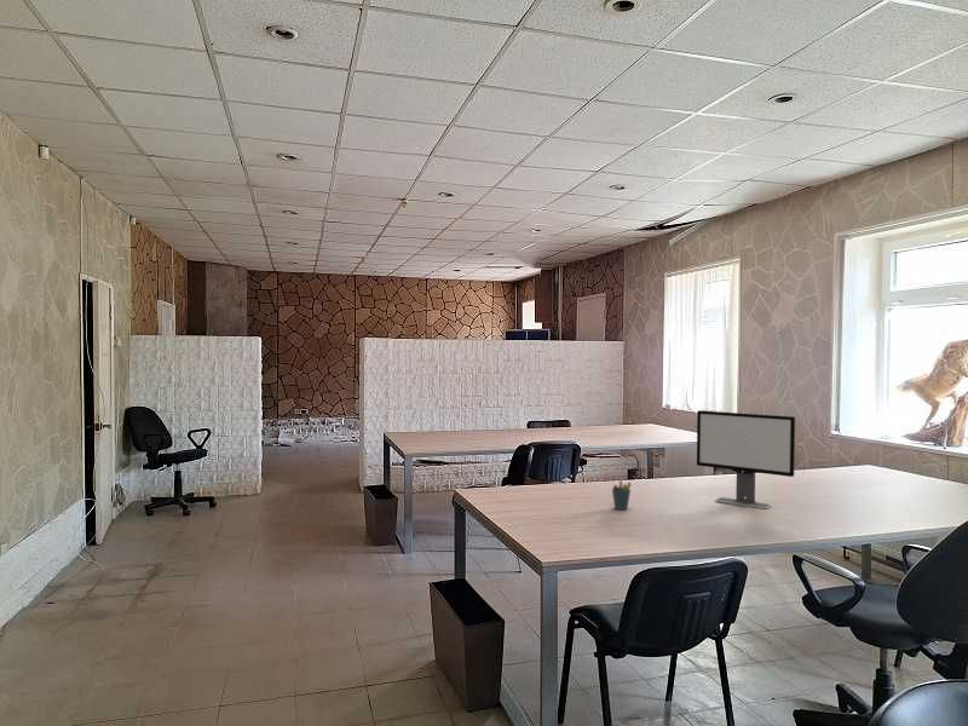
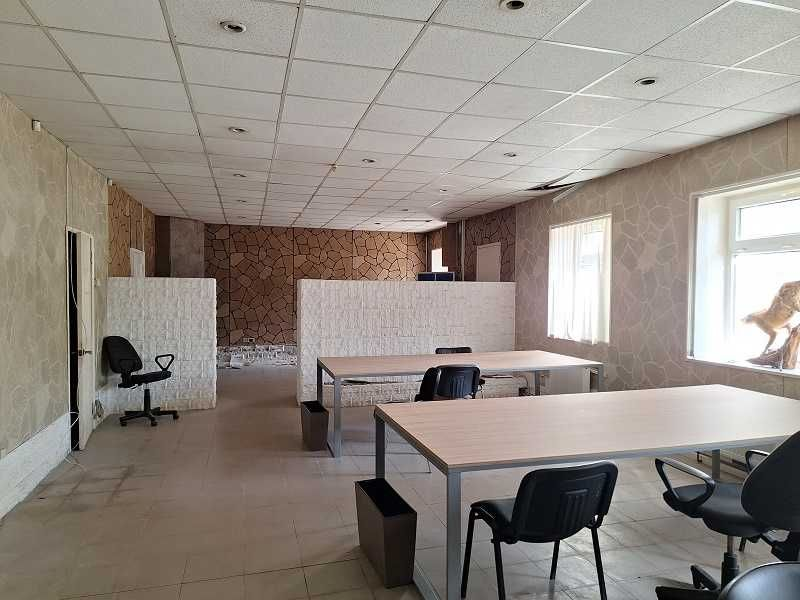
- computer monitor [696,409,796,509]
- pen holder [611,476,633,511]
